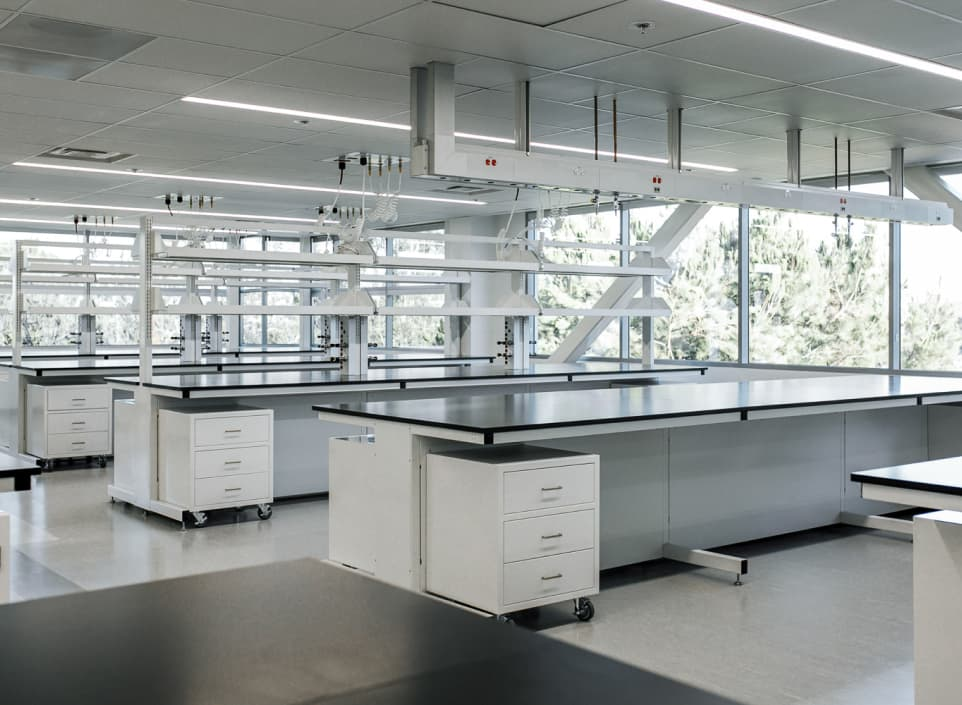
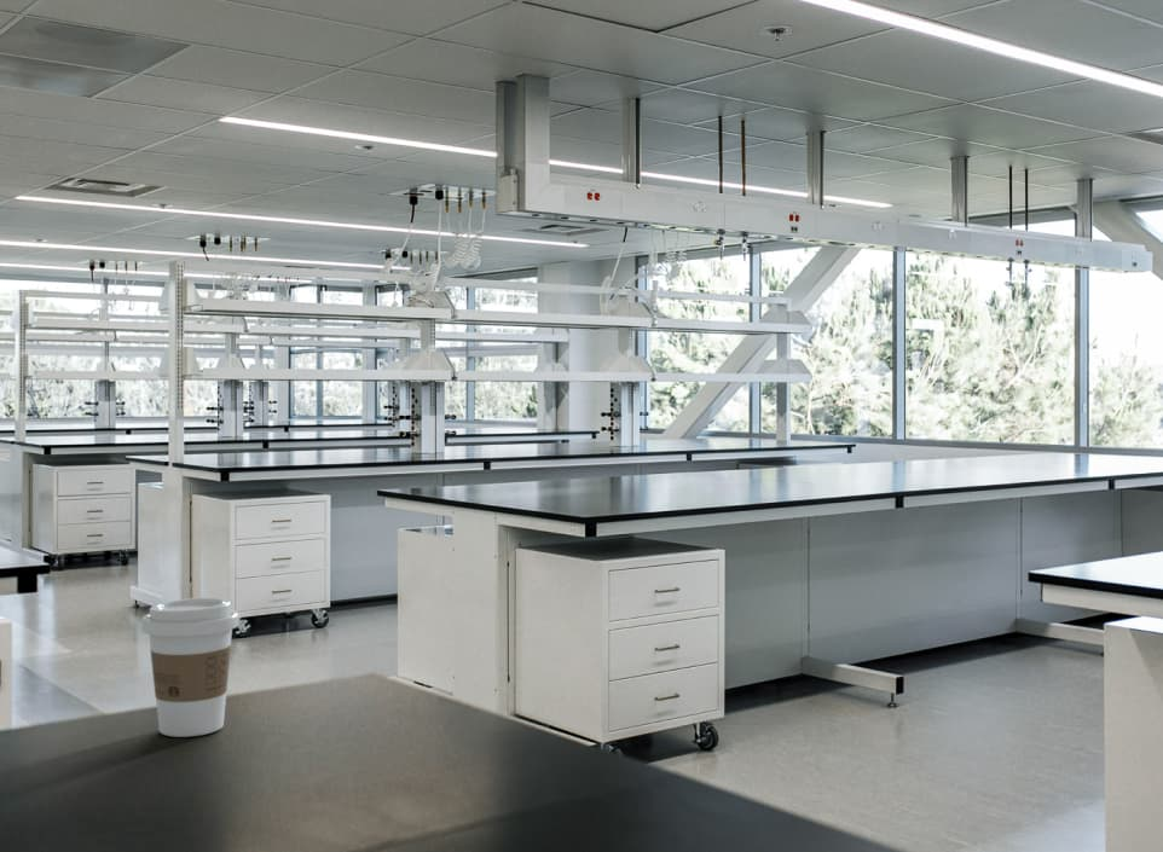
+ coffee cup [140,596,241,738]
